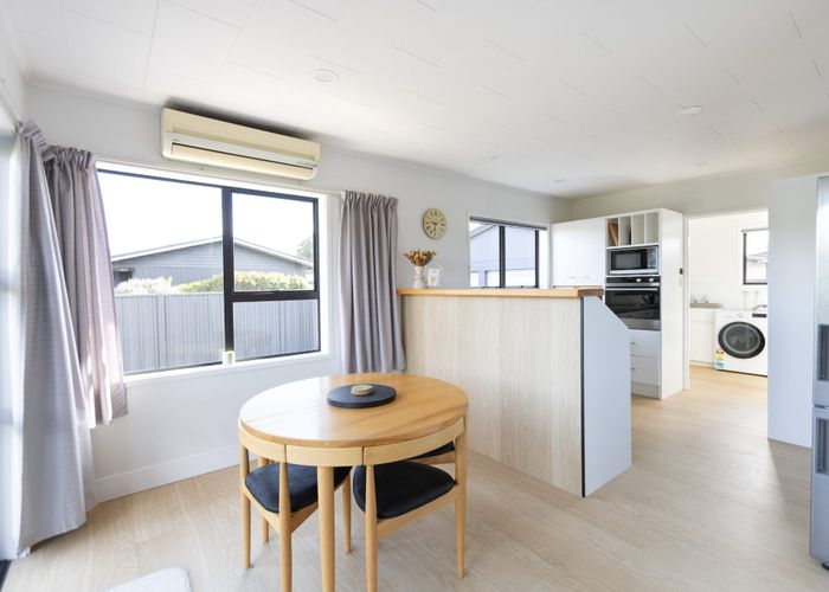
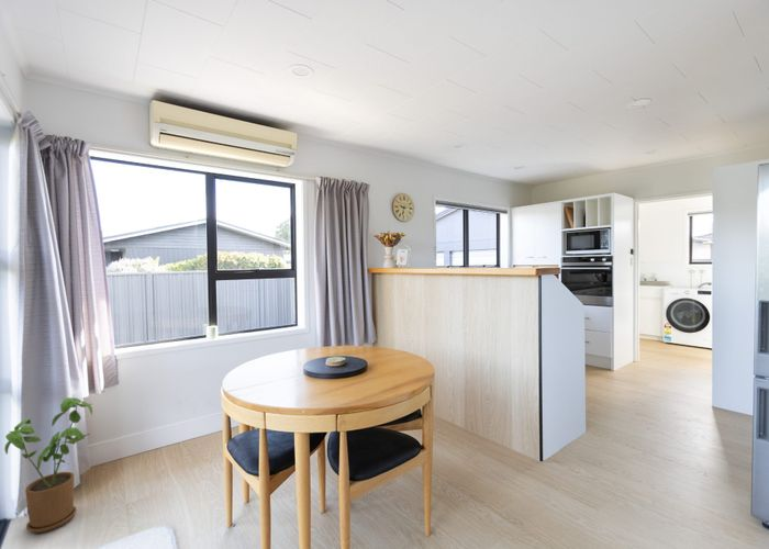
+ house plant [3,396,93,534]
